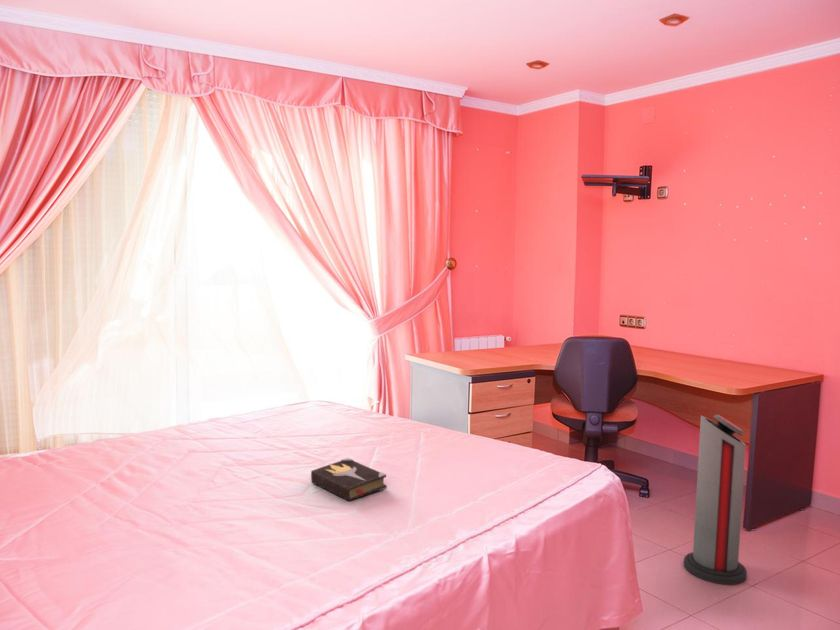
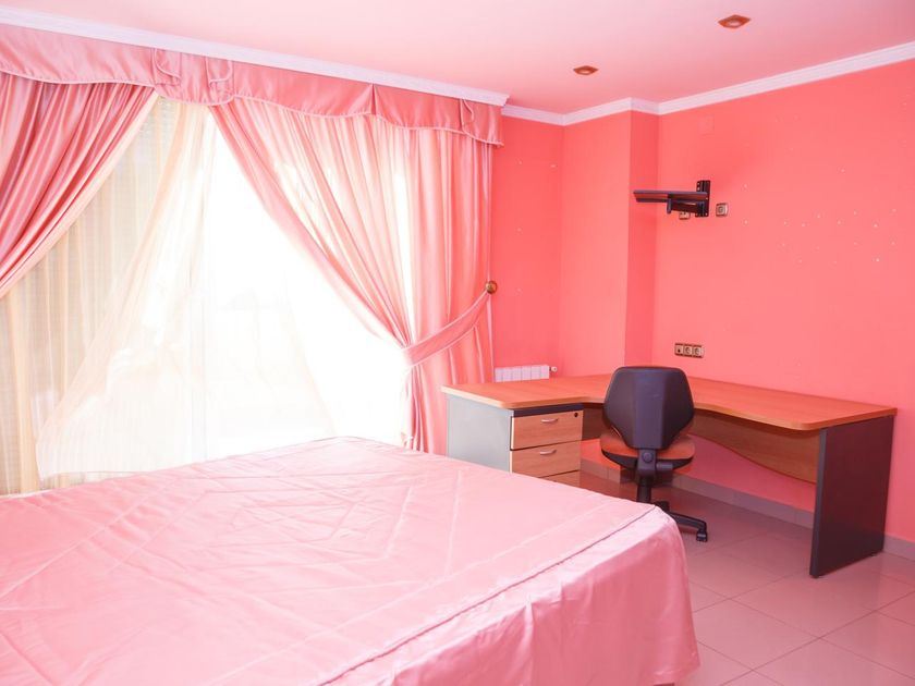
- air purifier [683,414,748,586]
- hardback book [310,457,388,502]
